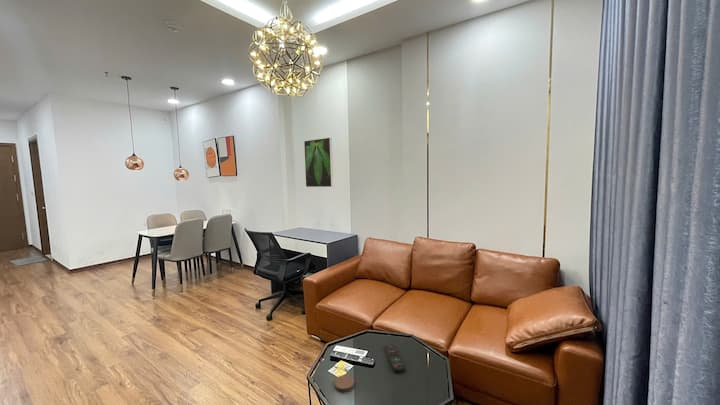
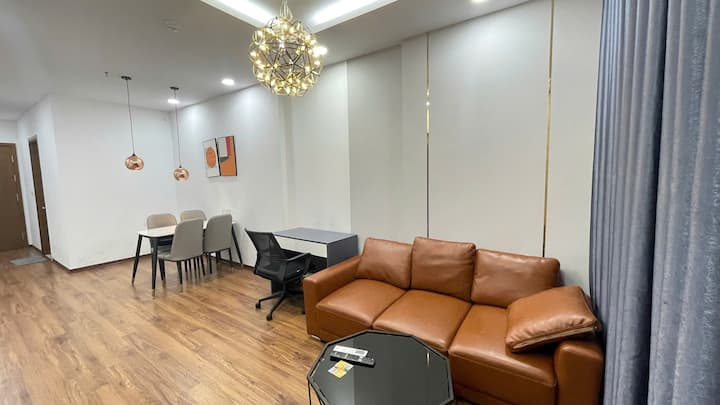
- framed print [303,137,334,188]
- remote control [384,343,406,372]
- coaster [334,374,355,392]
